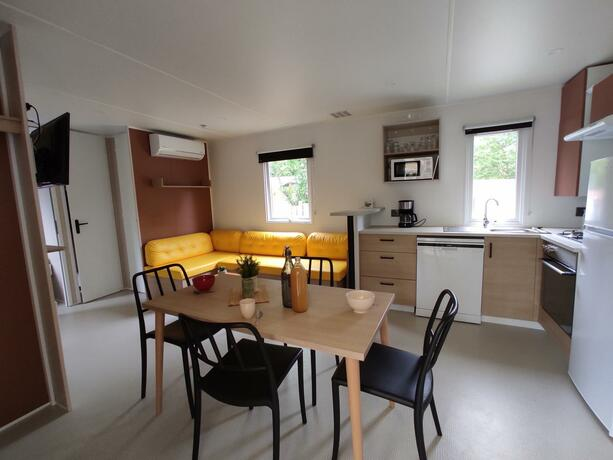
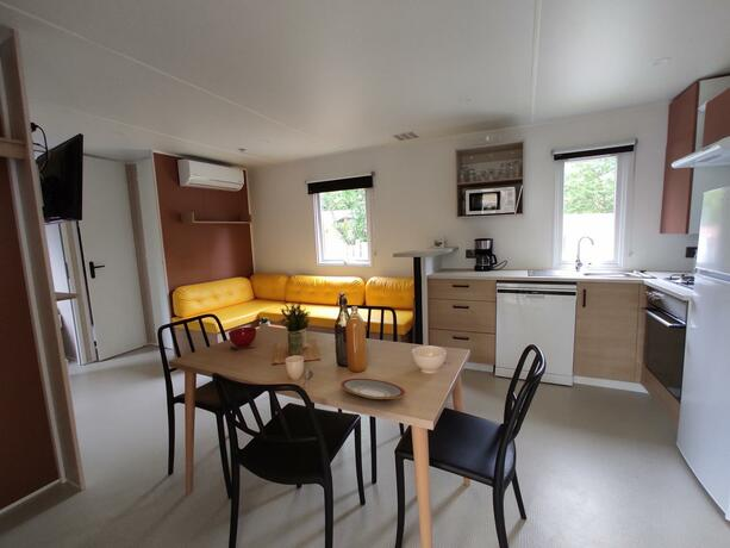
+ plate [339,378,406,400]
